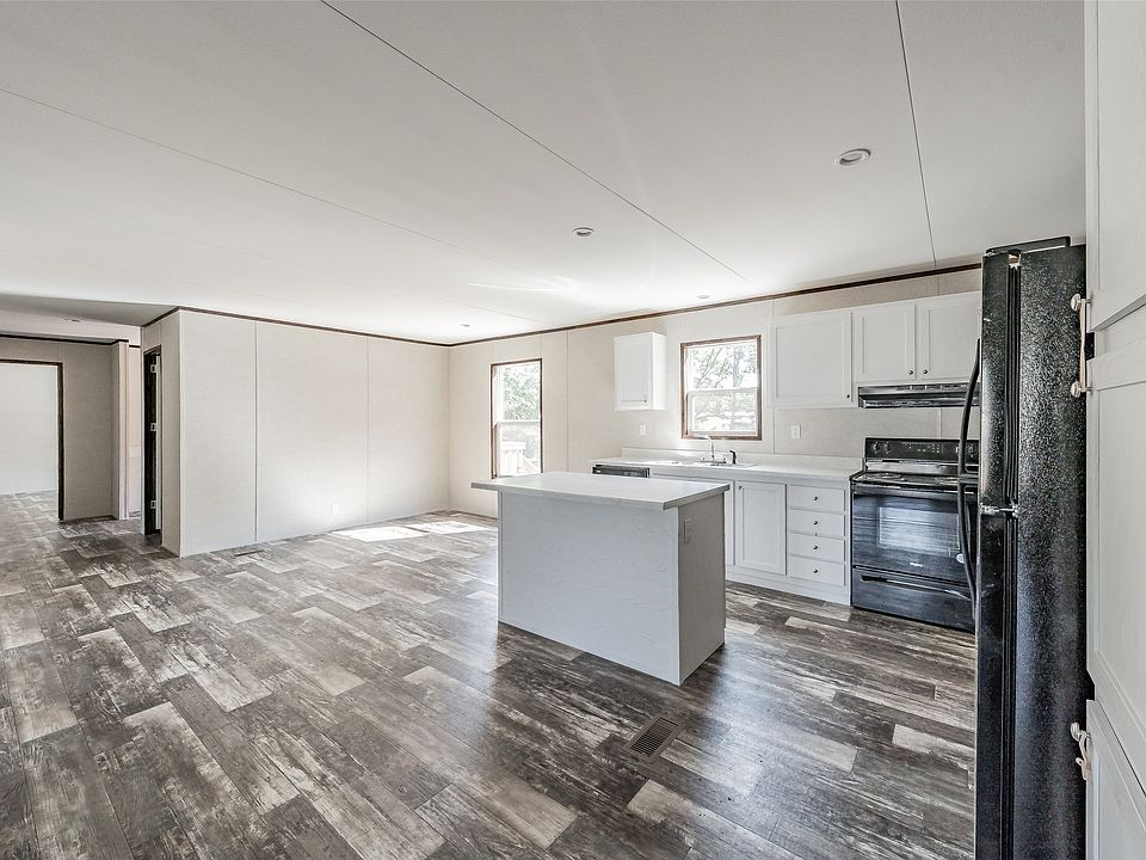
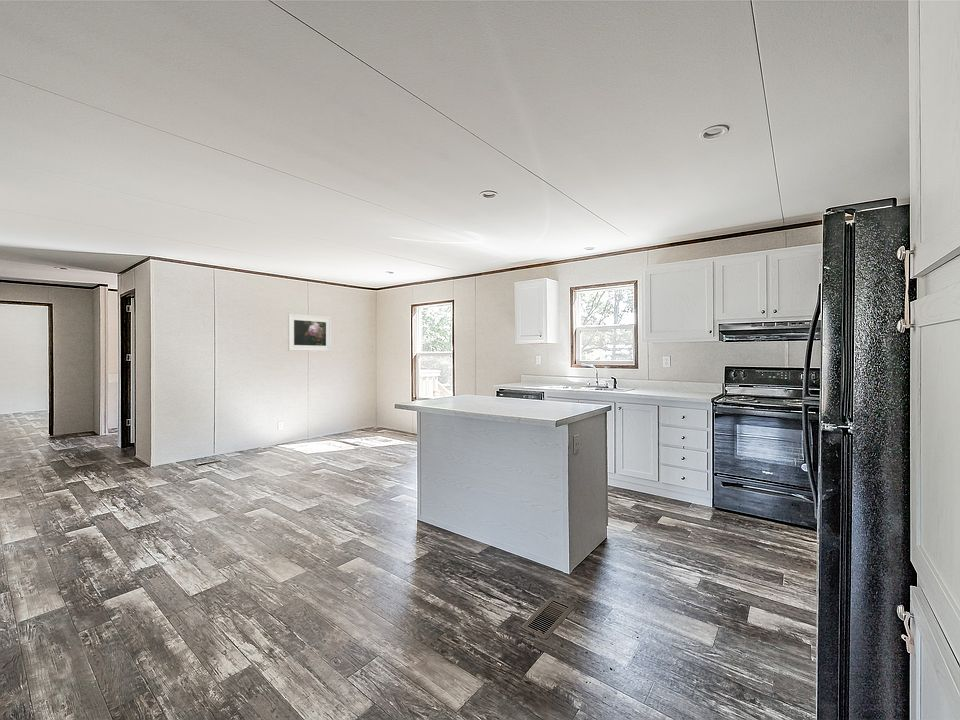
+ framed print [287,313,332,352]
